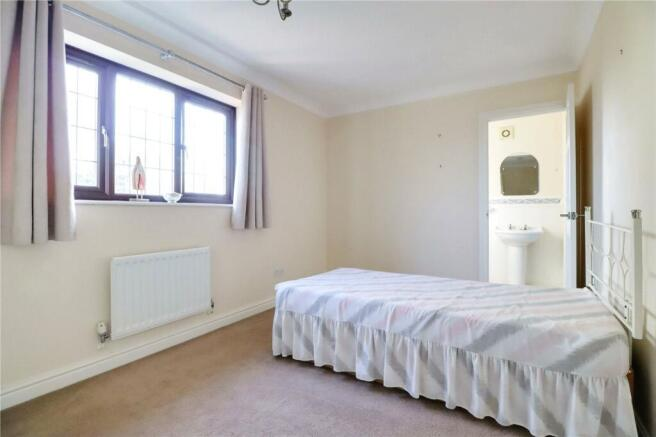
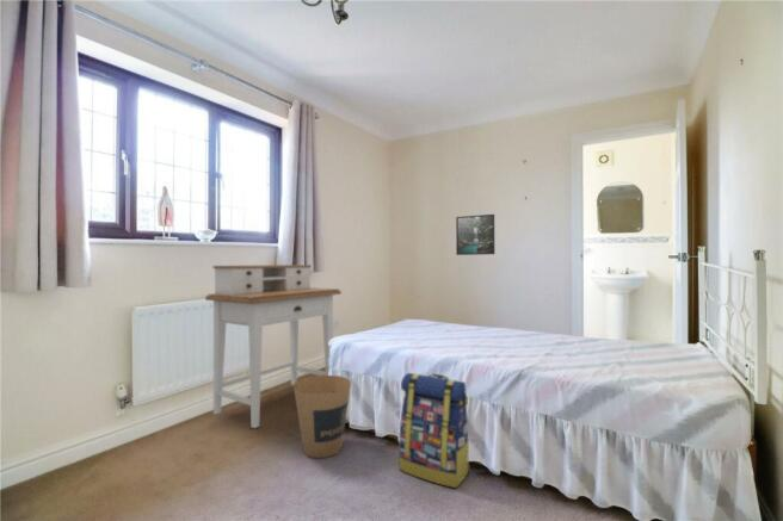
+ desk [204,263,343,429]
+ backpack [397,372,471,489]
+ trash can [292,374,352,459]
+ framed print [455,213,495,256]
